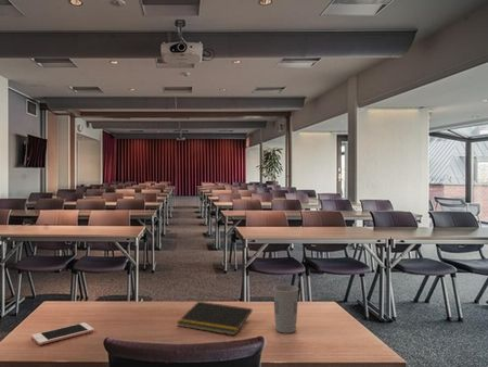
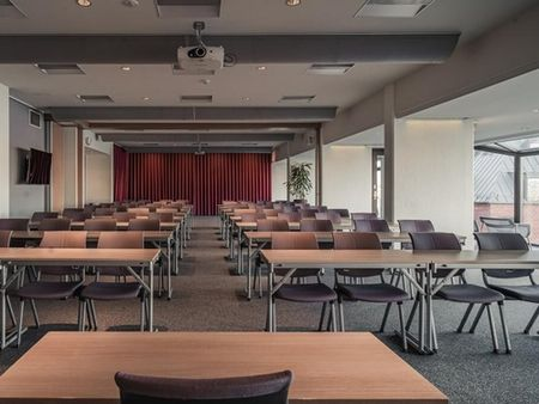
- cell phone [30,321,94,346]
- notepad [177,301,253,337]
- cup [272,283,299,334]
